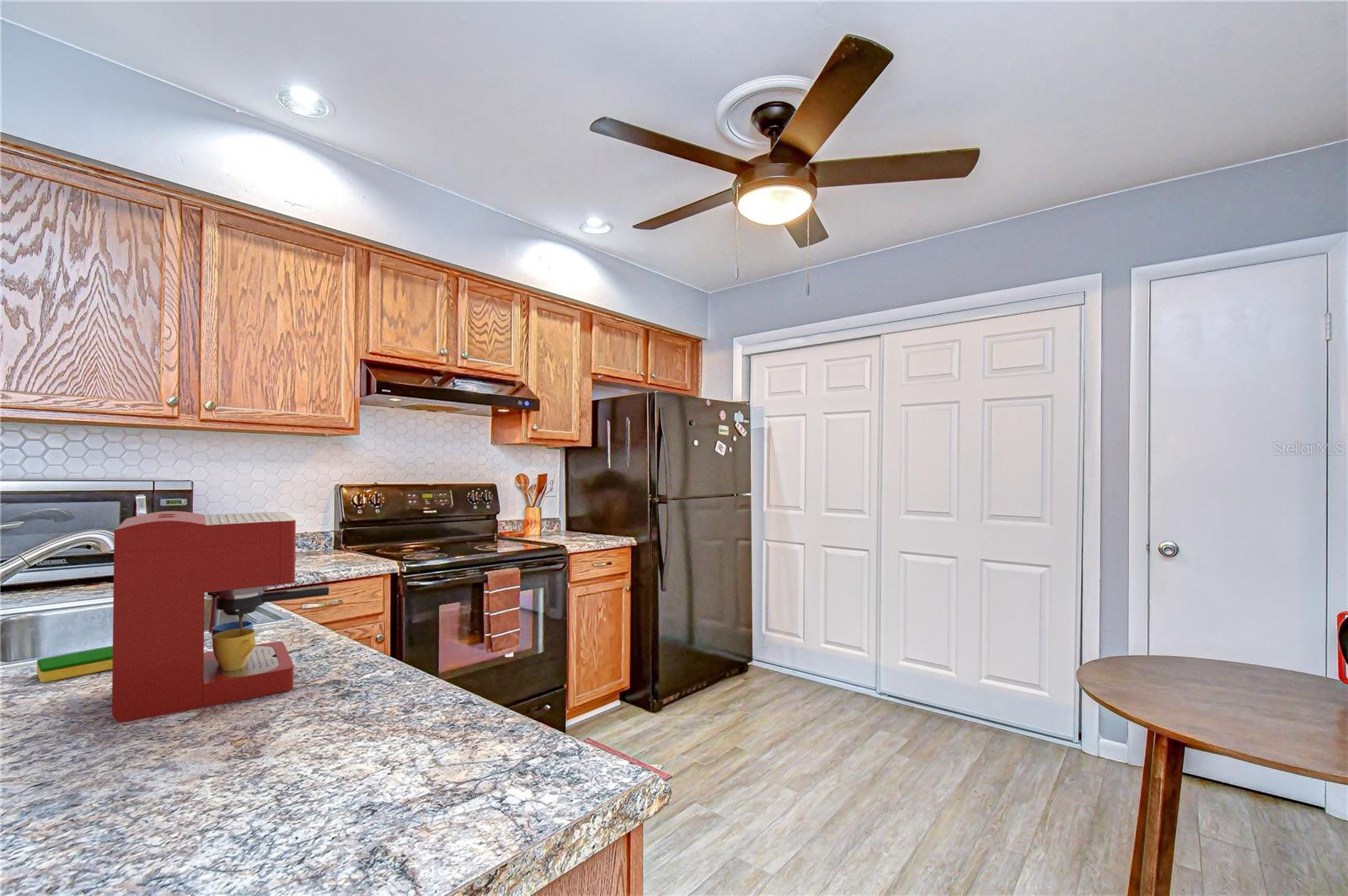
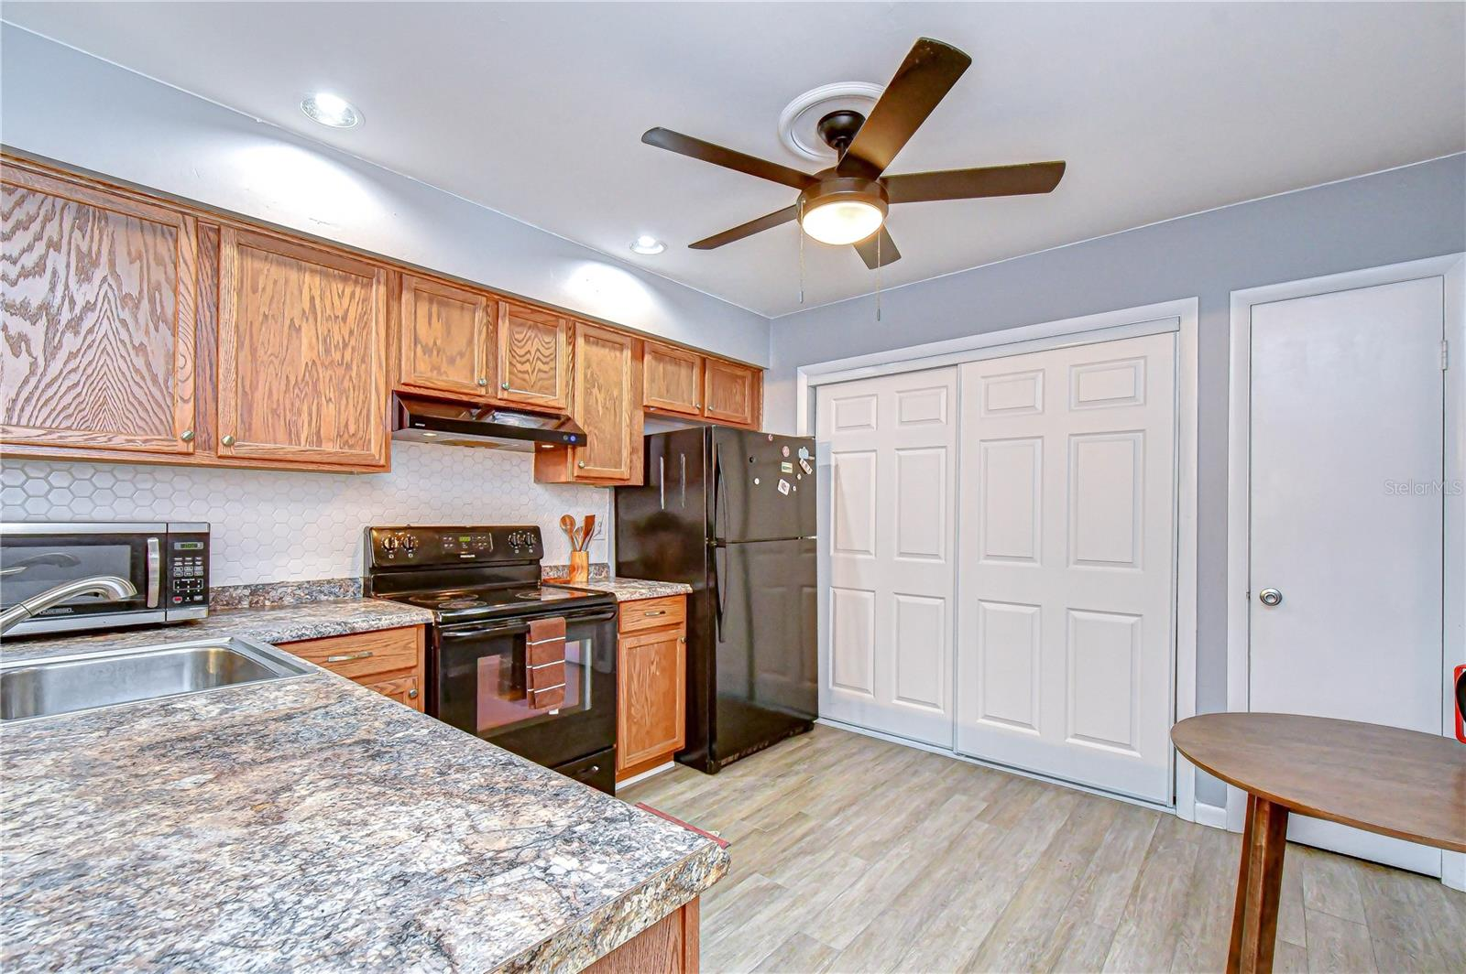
- coffee maker [111,510,329,723]
- dish sponge [36,646,113,684]
